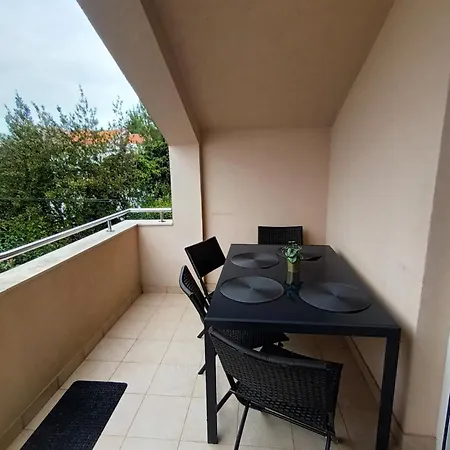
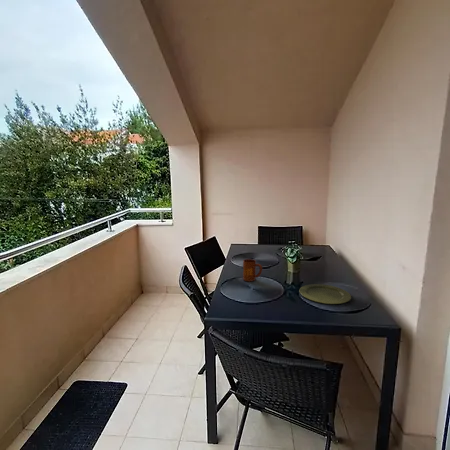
+ mug [242,258,263,283]
+ plate [298,283,352,305]
